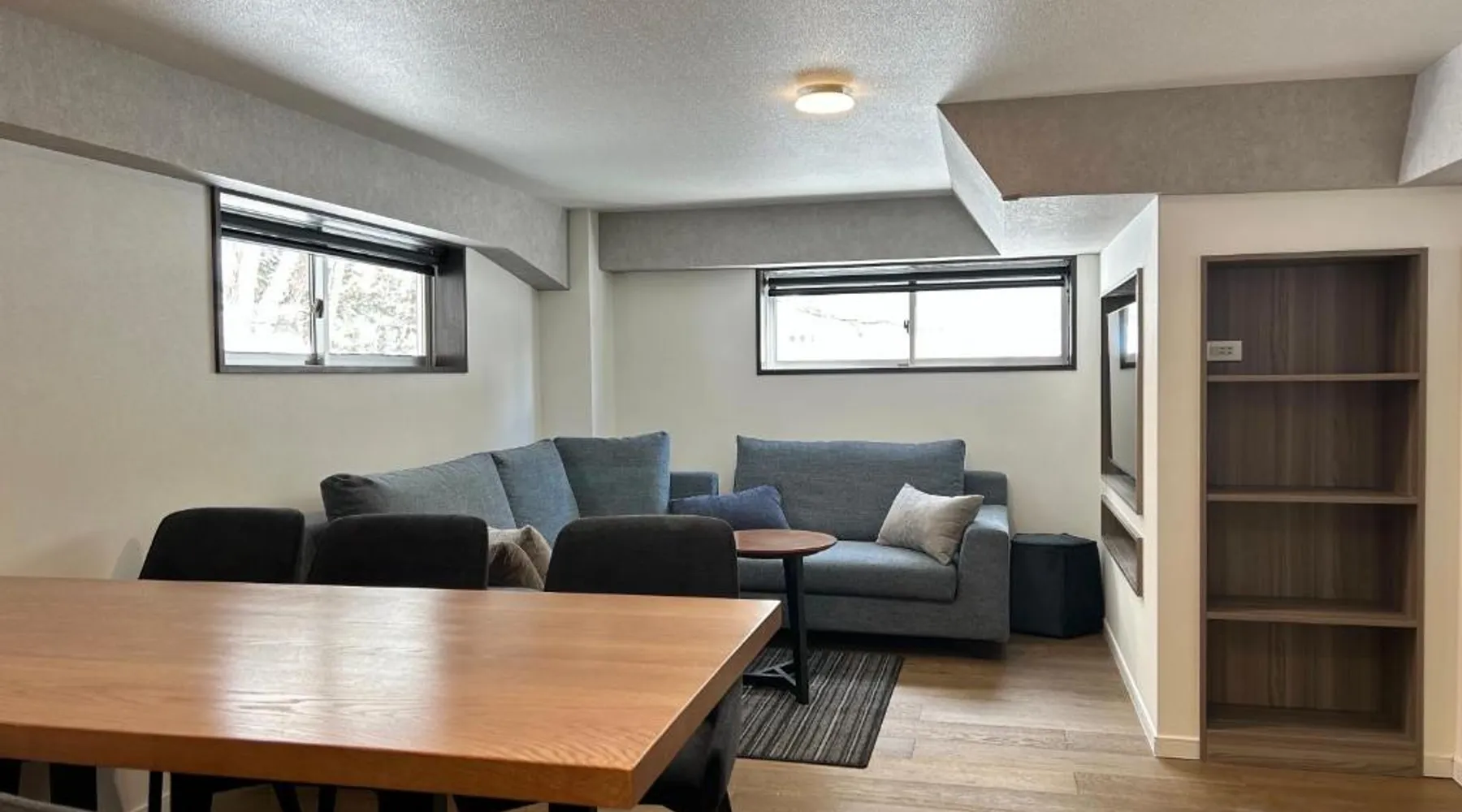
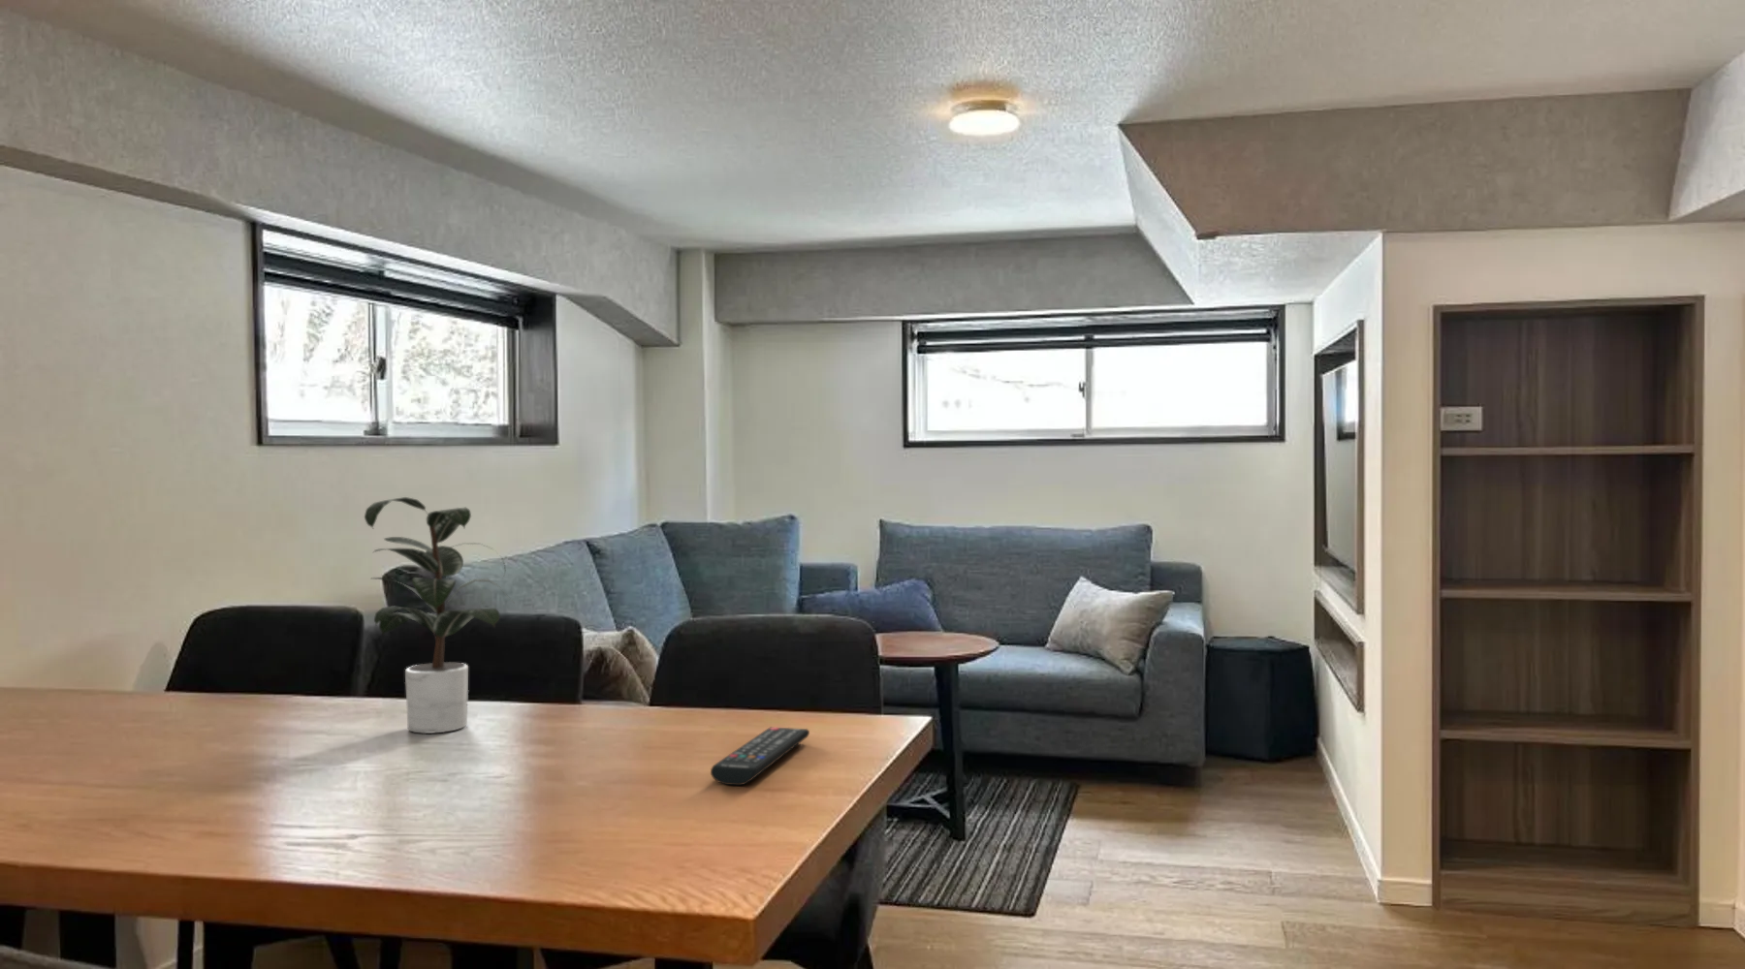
+ potted plant [364,496,513,734]
+ remote control [710,727,810,786]
